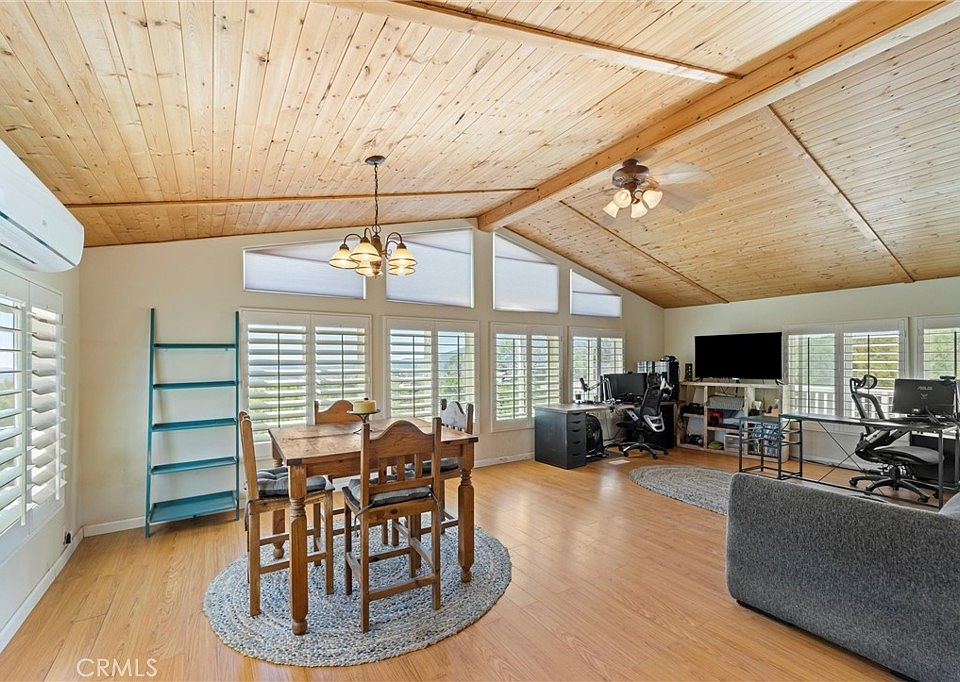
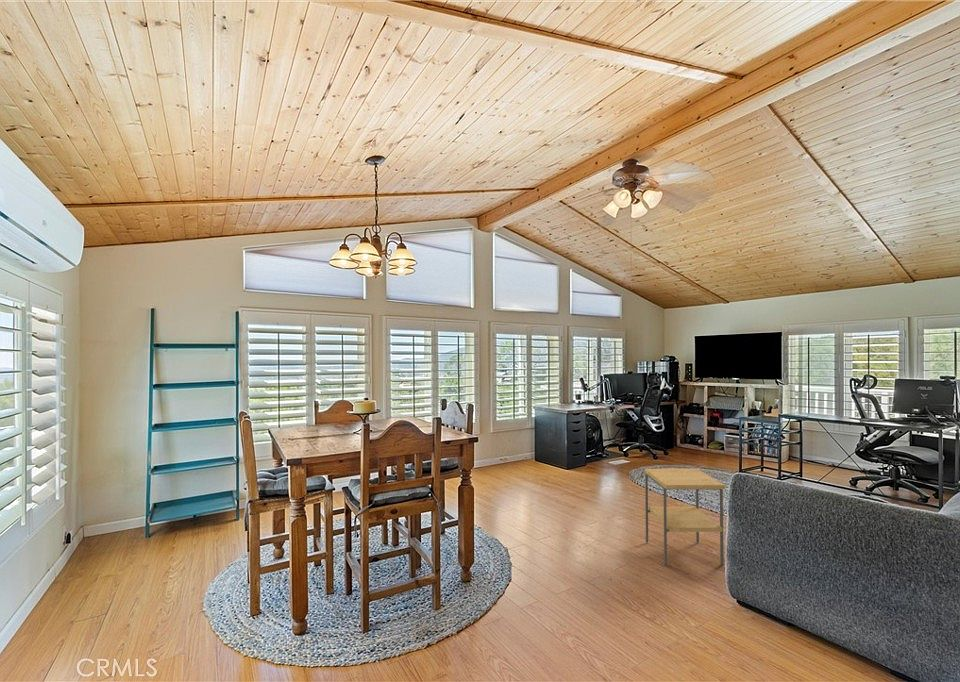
+ side table [644,468,726,567]
